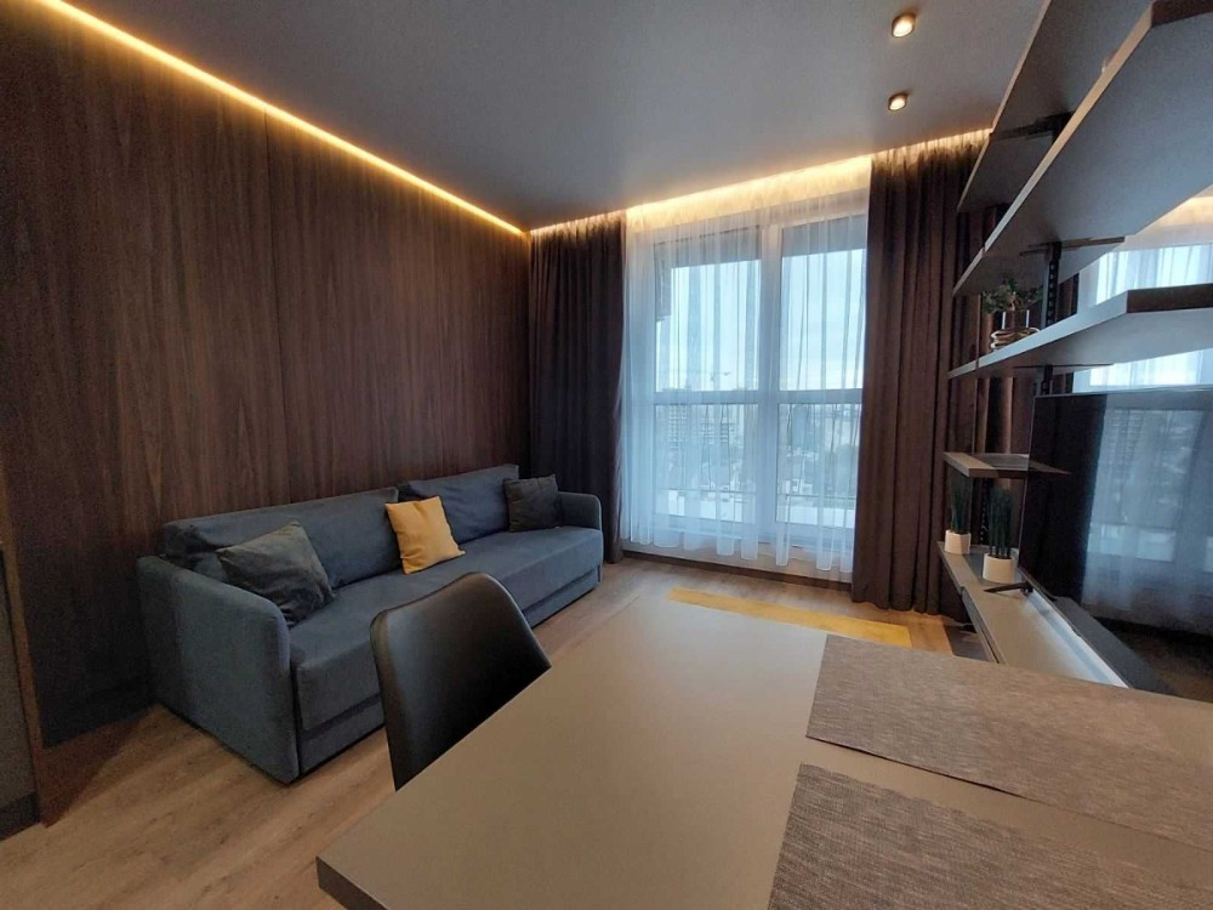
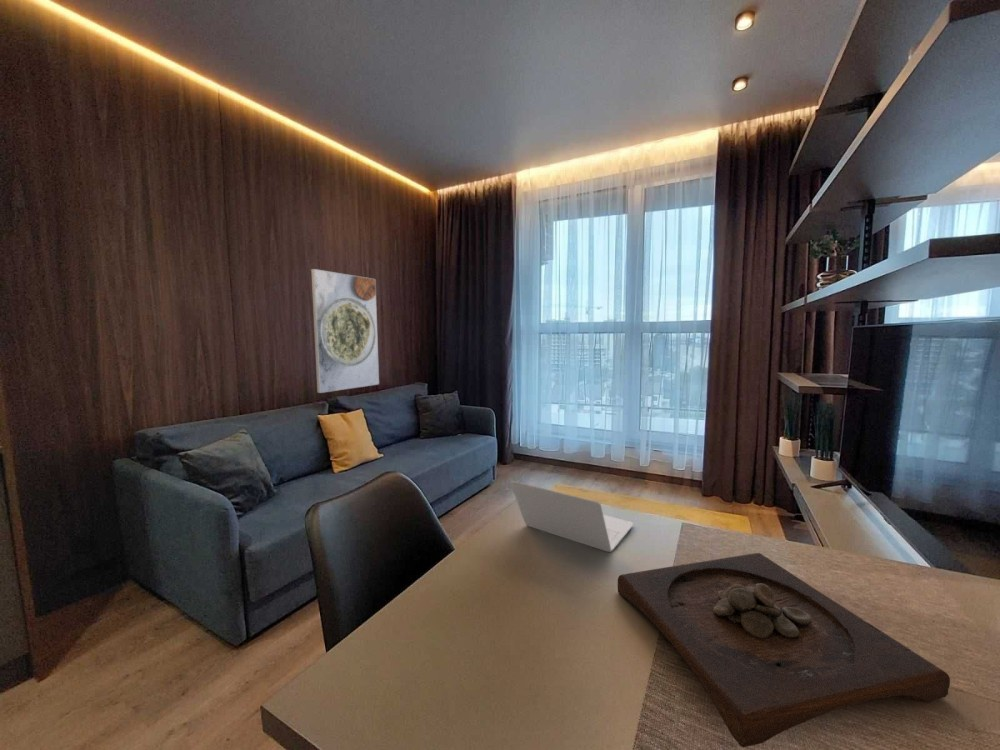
+ laptop [509,479,635,553]
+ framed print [310,268,380,394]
+ wooden tray [617,552,951,748]
